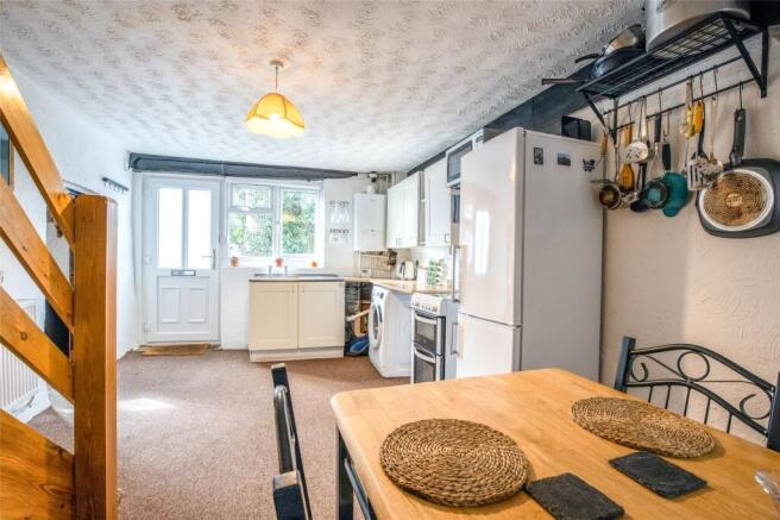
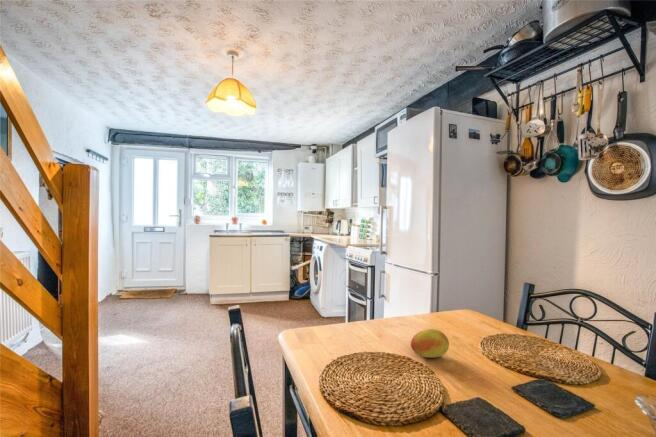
+ fruit [410,328,450,359]
